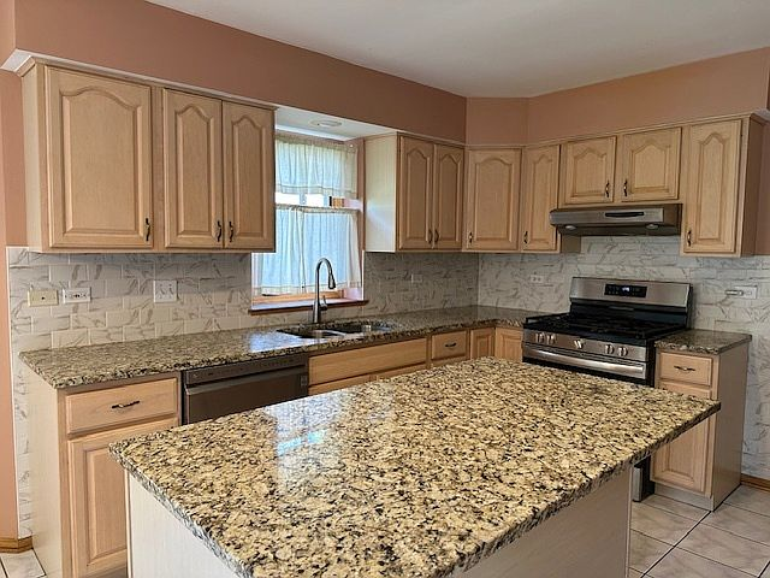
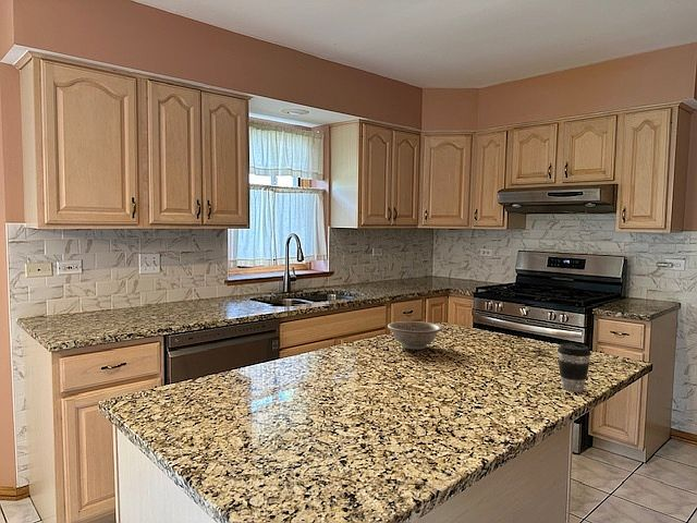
+ decorative bowl [387,320,443,351]
+ coffee cup [557,342,592,393]
